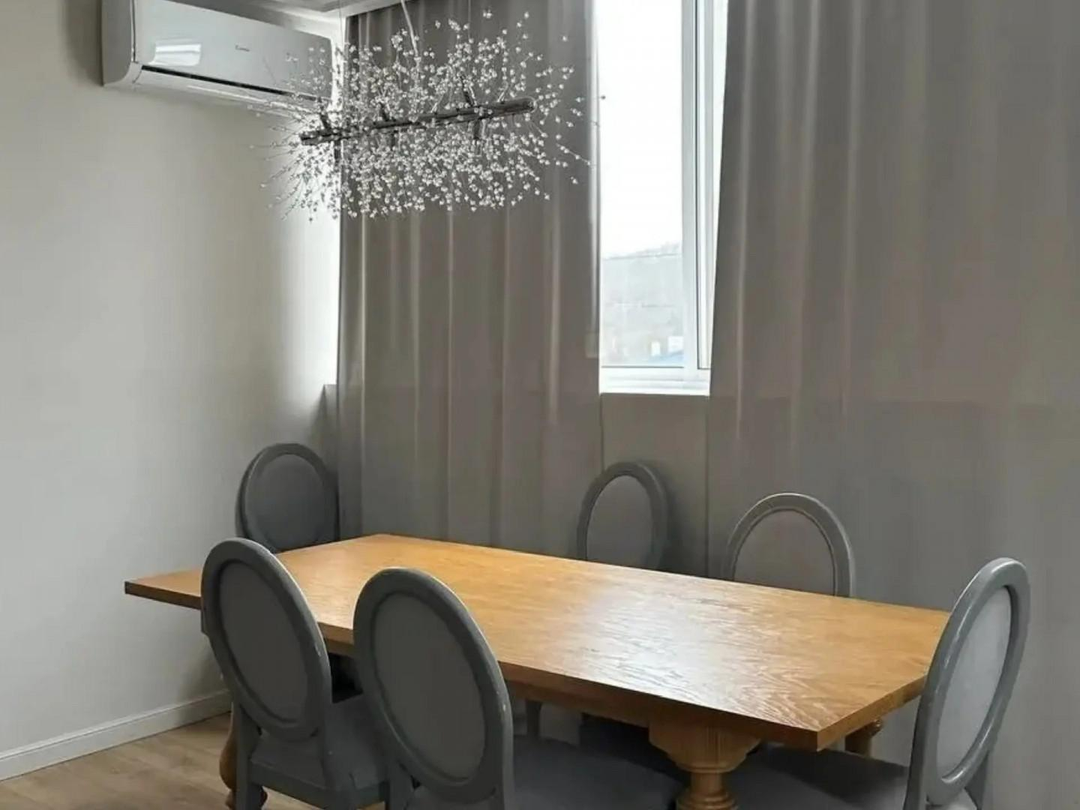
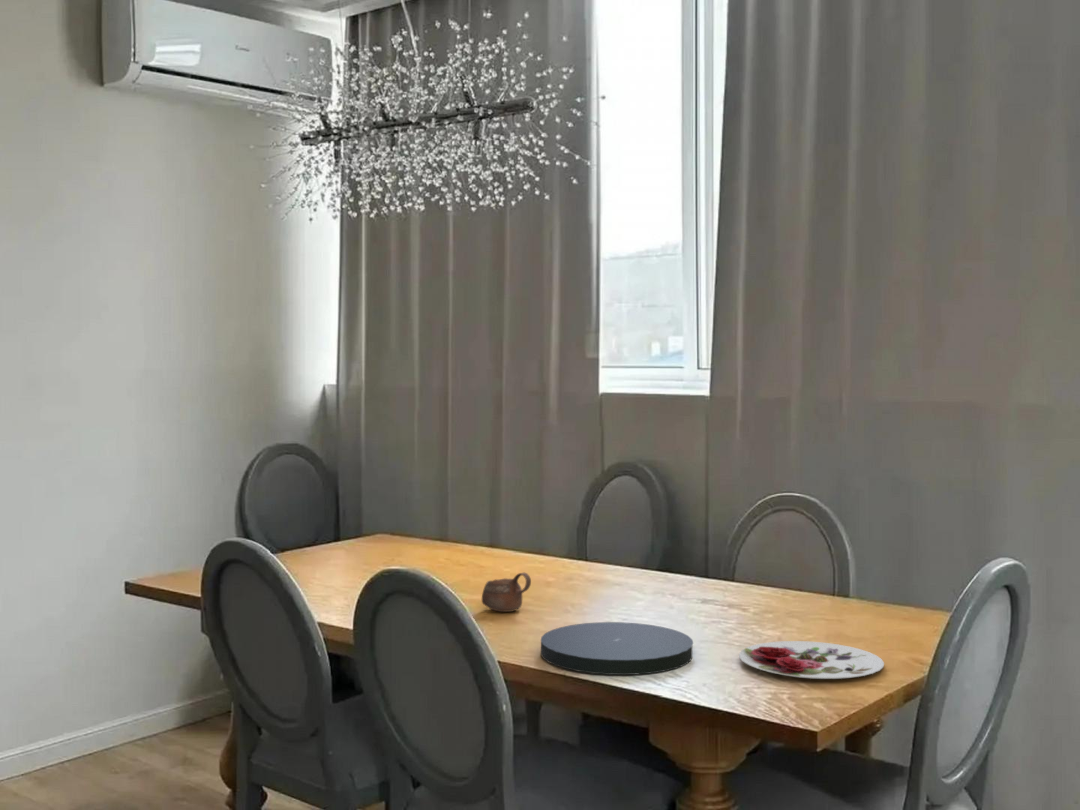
+ plate [738,640,885,680]
+ plate [540,621,694,676]
+ cup [481,572,532,613]
